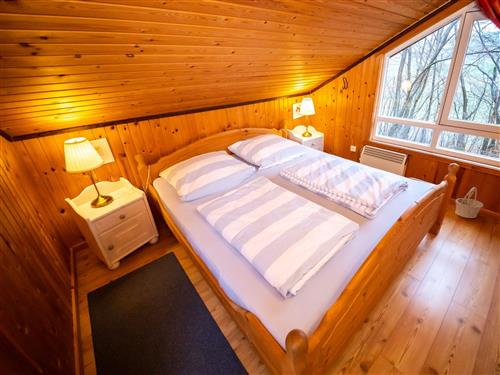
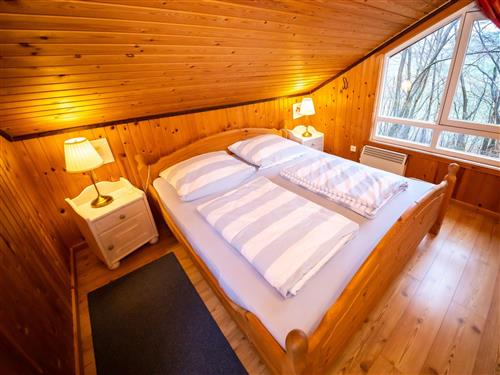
- basket [454,186,484,219]
